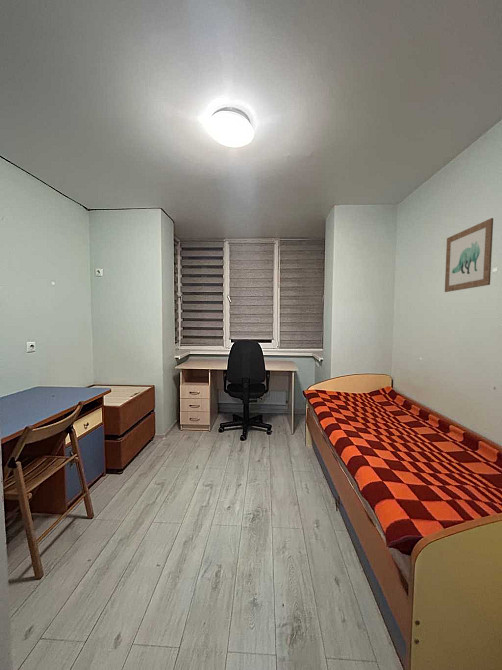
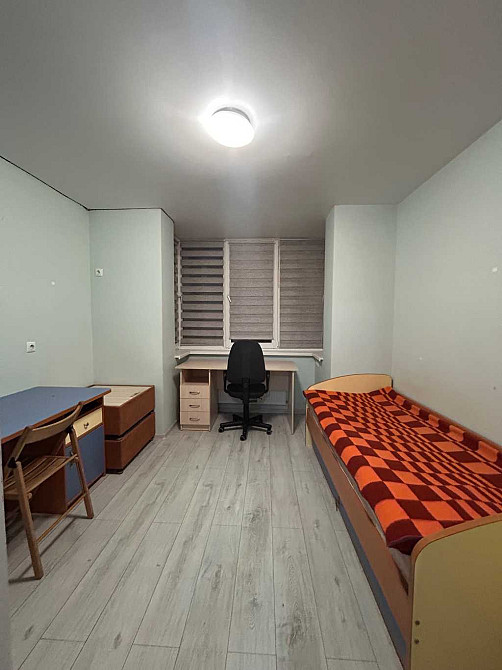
- wall art [444,217,494,293]
